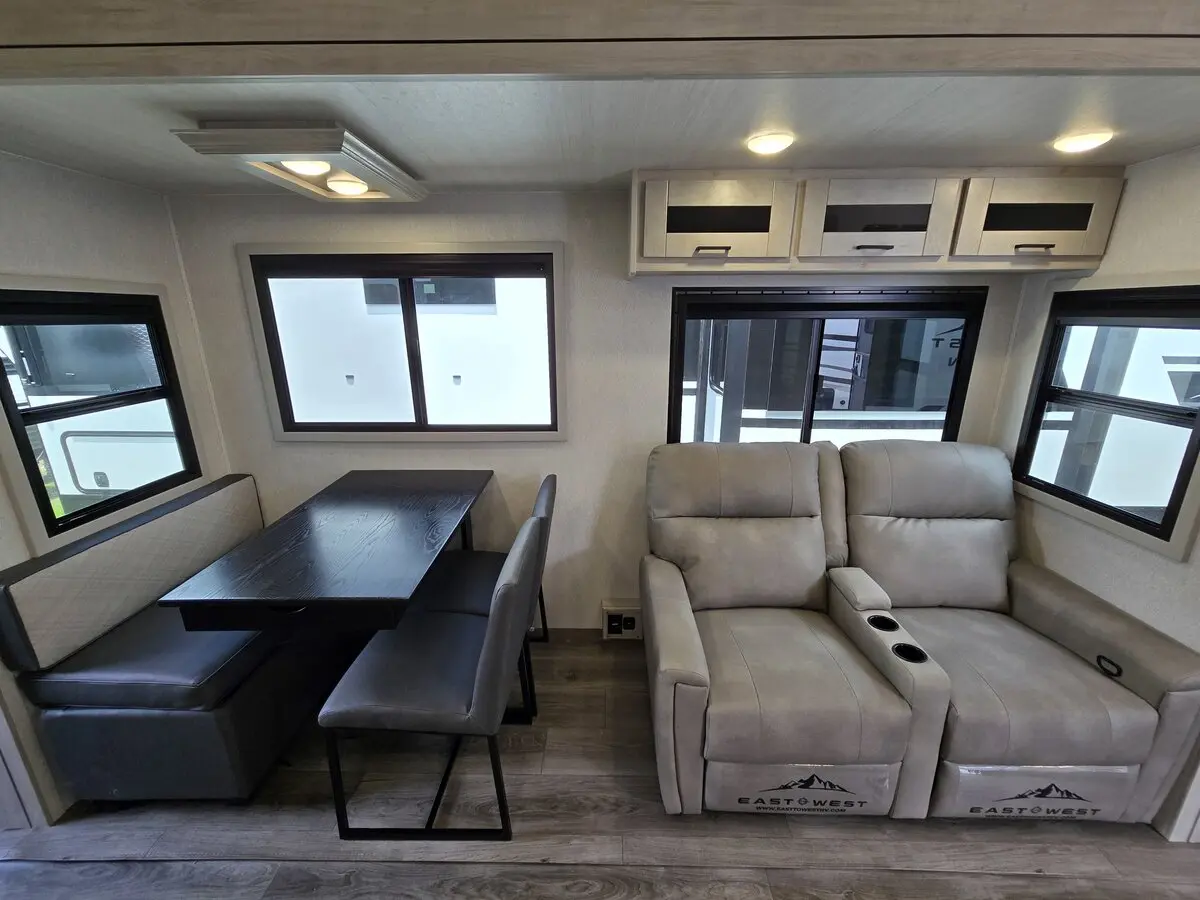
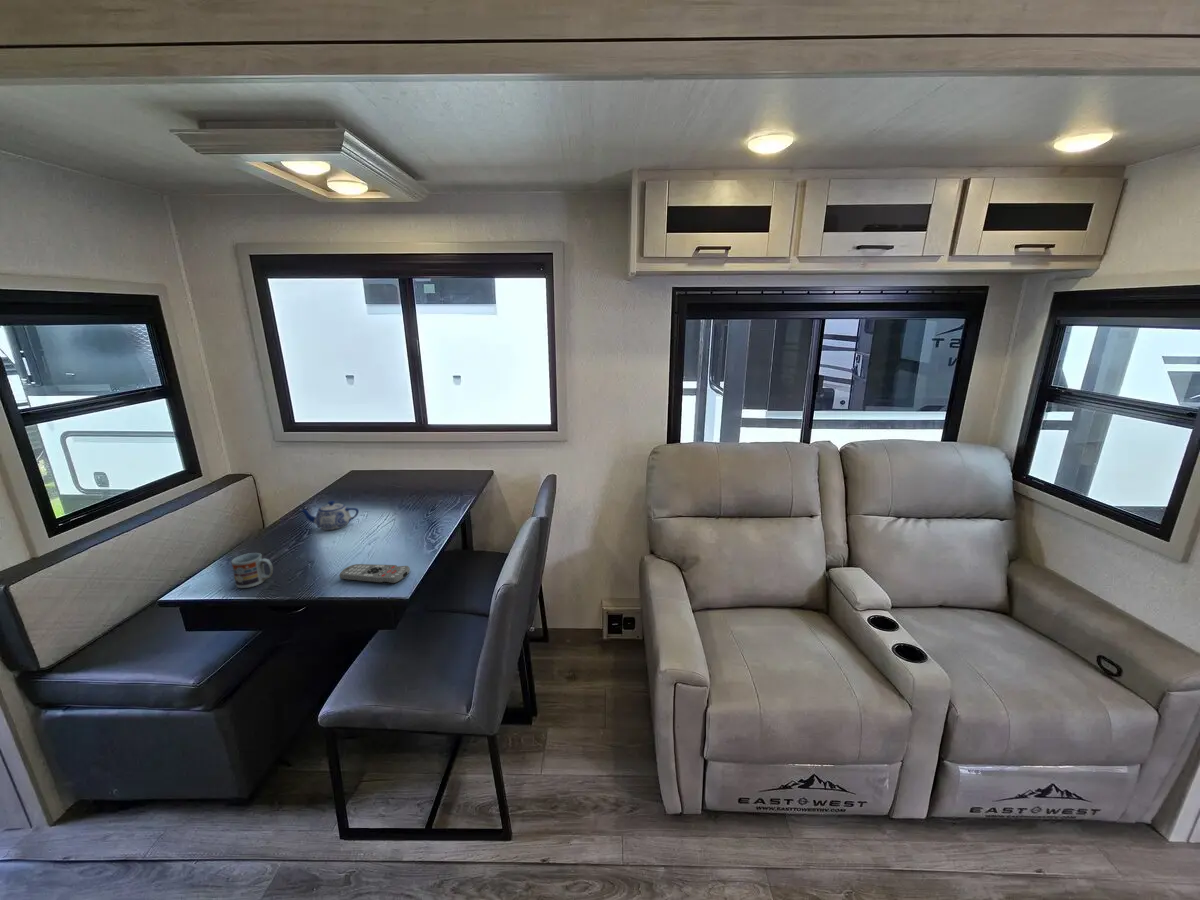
+ remote control [339,563,411,585]
+ cup [230,552,274,589]
+ teapot [299,500,360,531]
